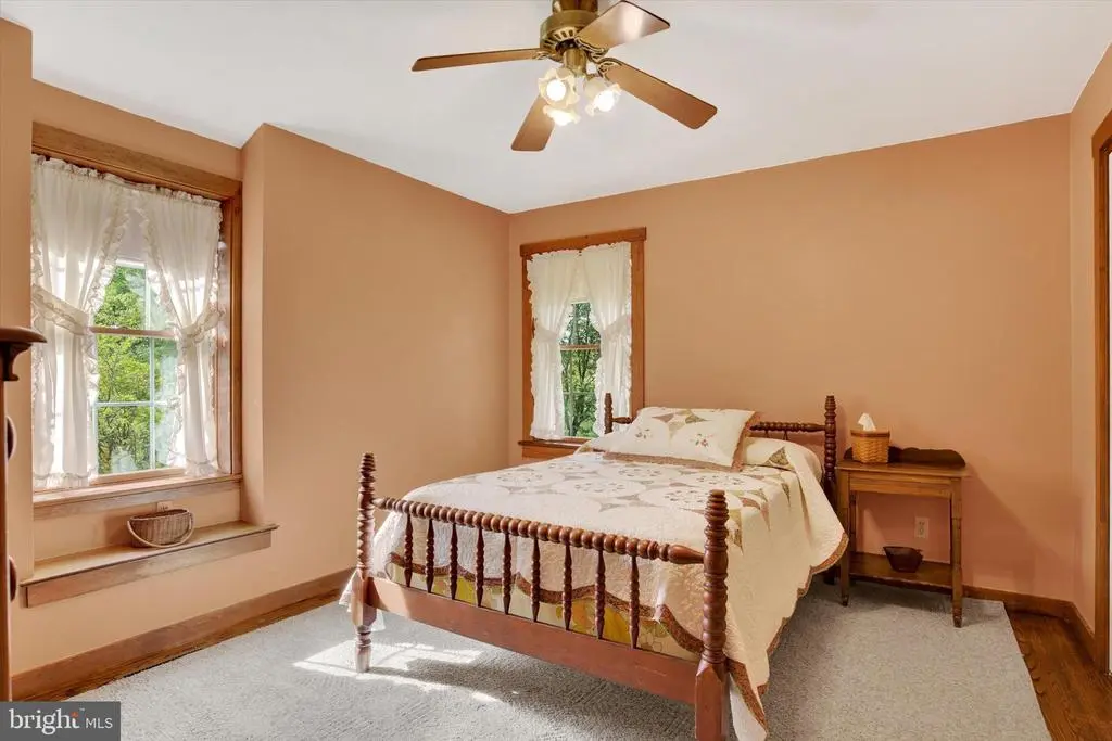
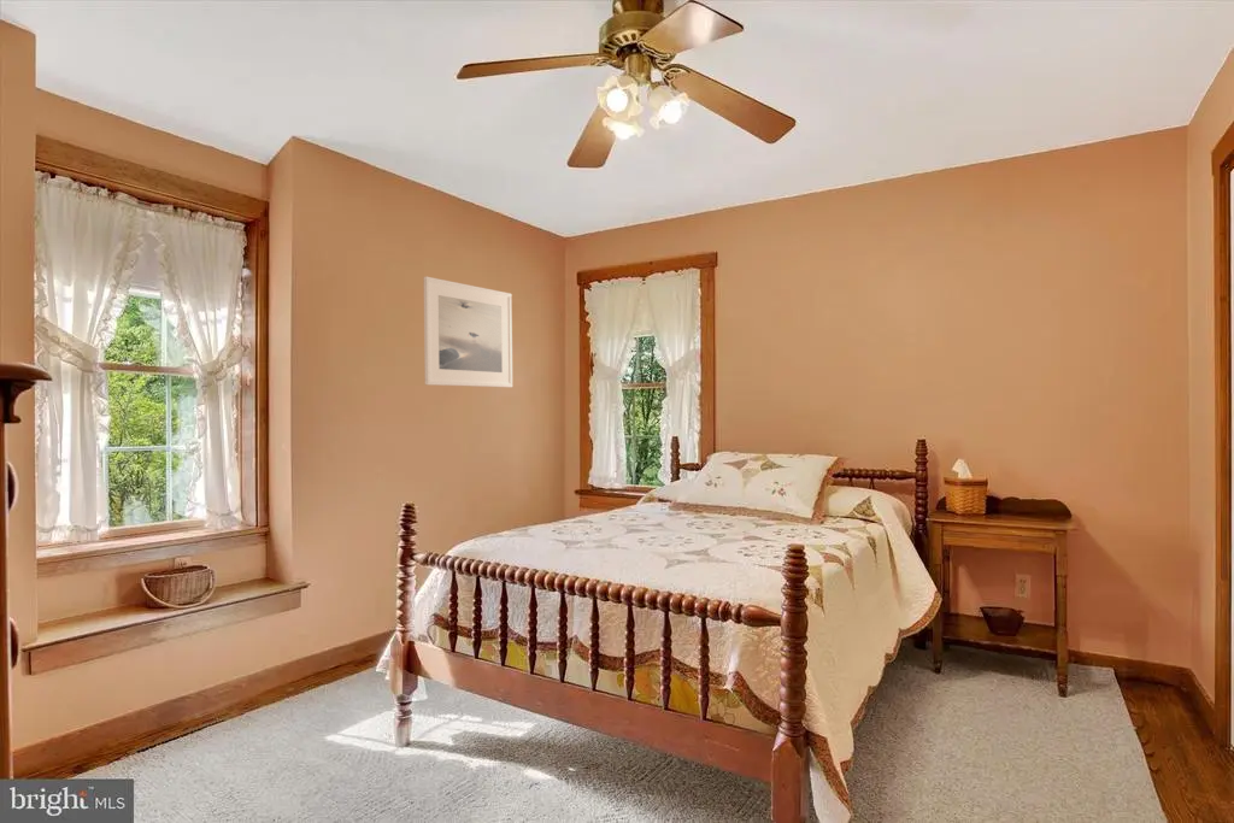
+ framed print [423,276,513,388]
